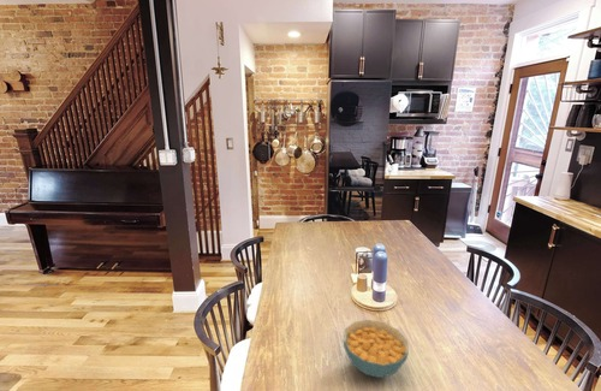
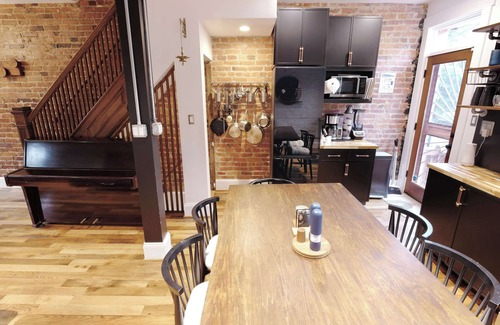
- cereal bowl [343,319,410,379]
